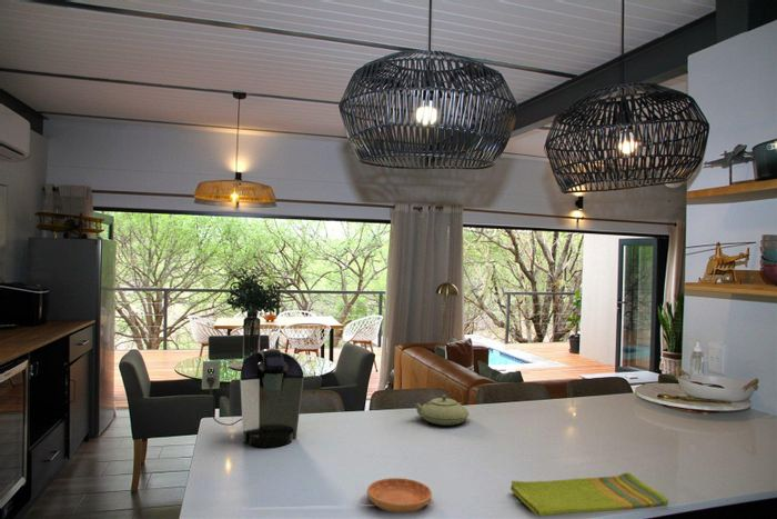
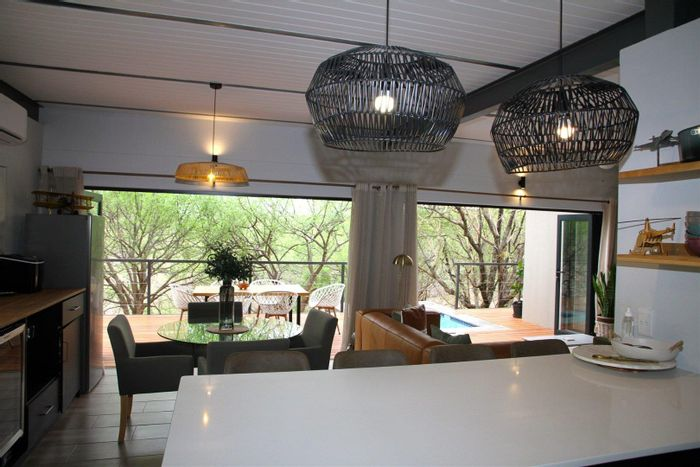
- saucer [366,477,433,515]
- coffee maker [201,348,304,449]
- teapot [412,380,471,427]
- dish towel [509,471,669,518]
